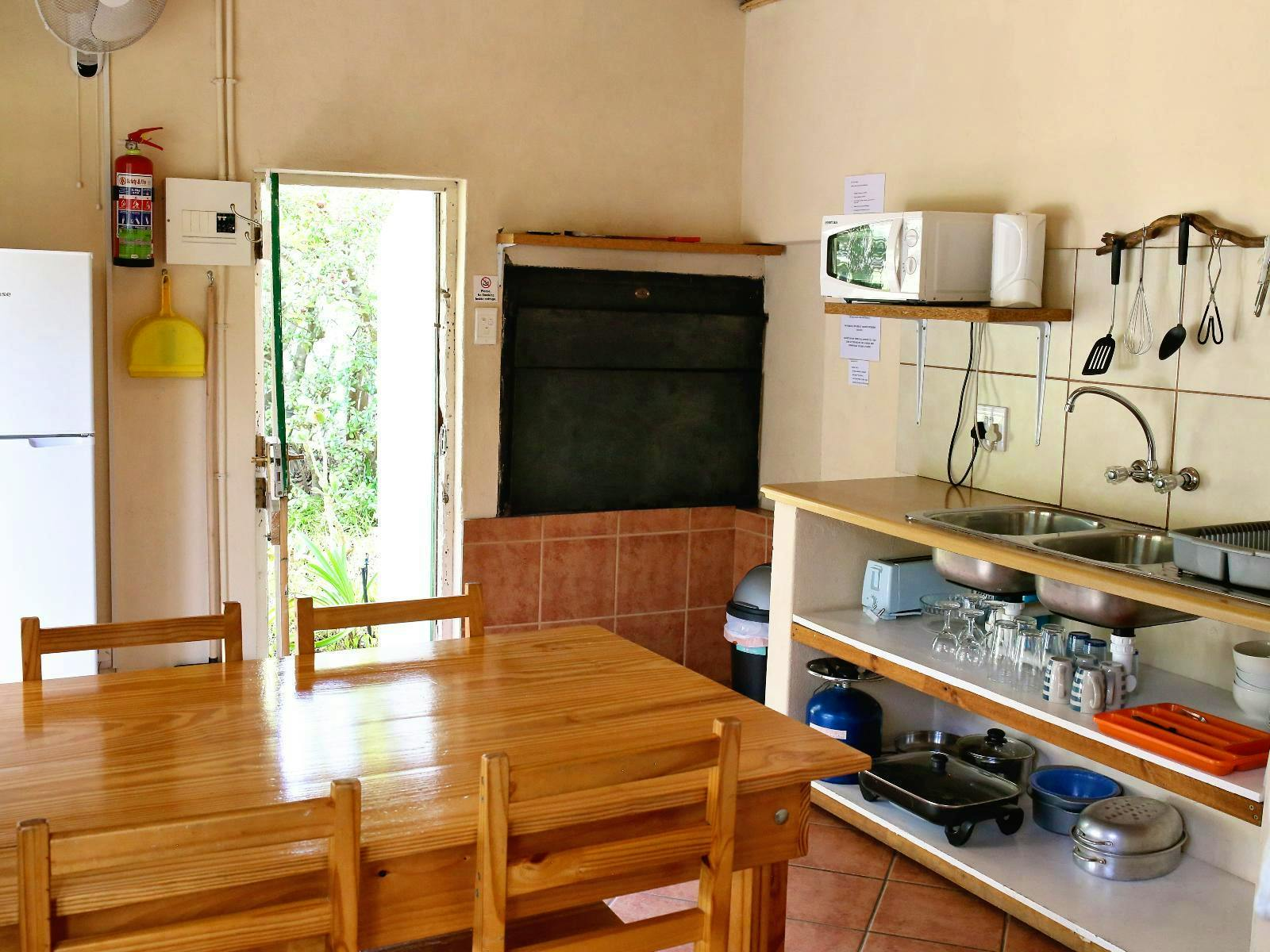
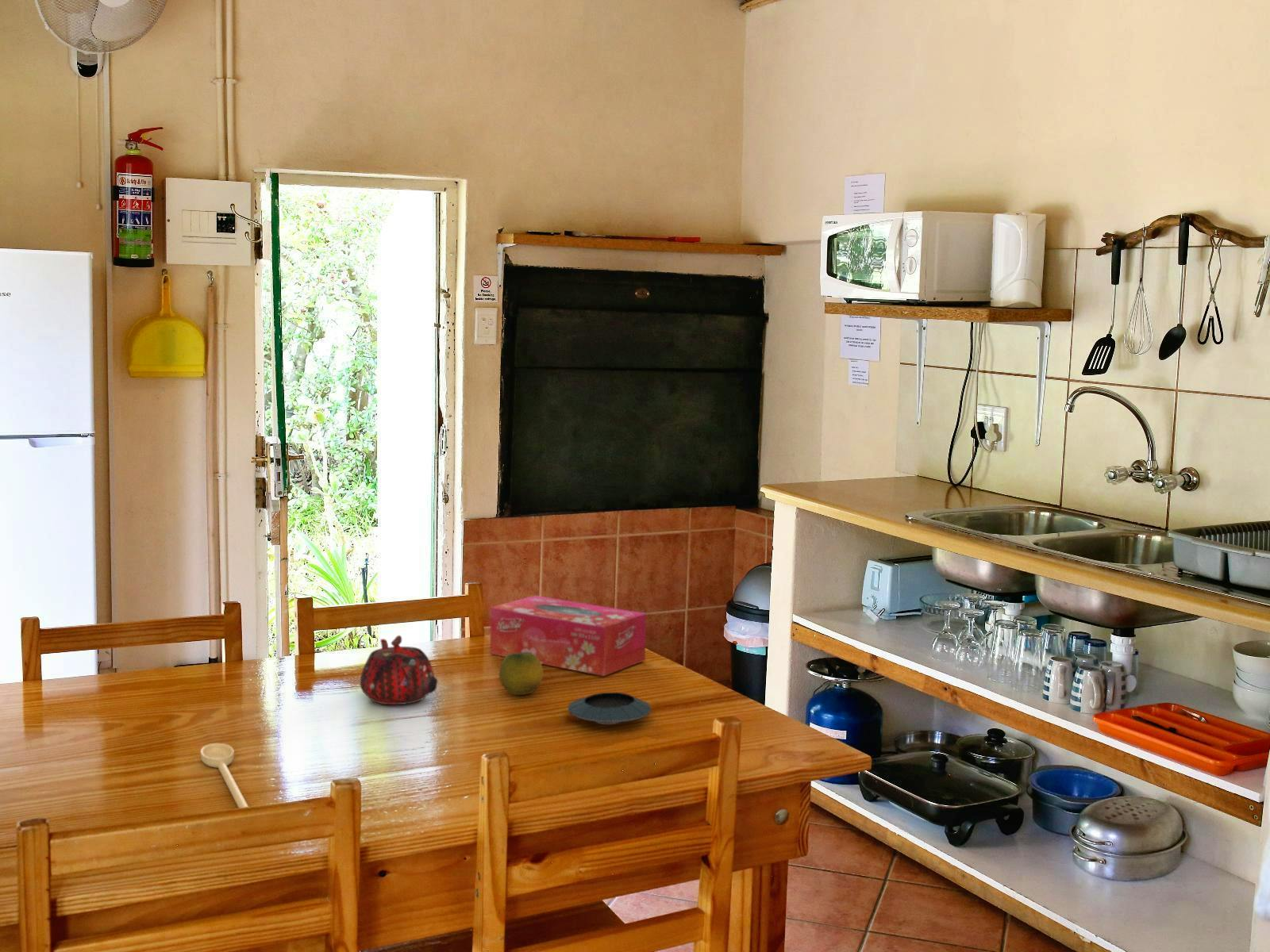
+ spoon [200,743,249,808]
+ fruit [498,652,544,696]
+ tissue box [490,595,647,677]
+ teapot [359,635,438,705]
+ saucer [567,692,652,725]
